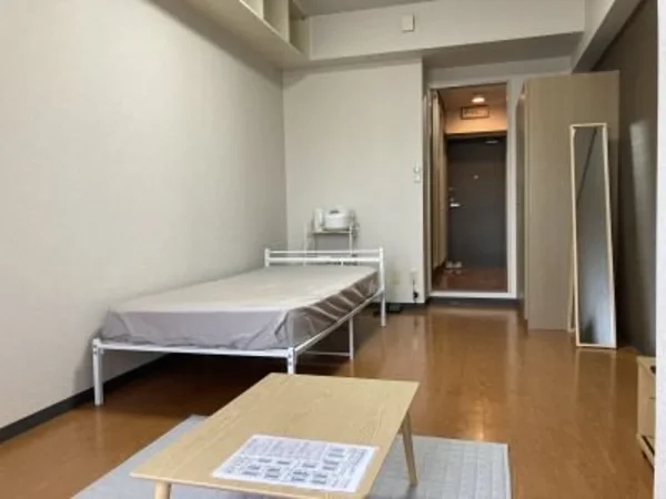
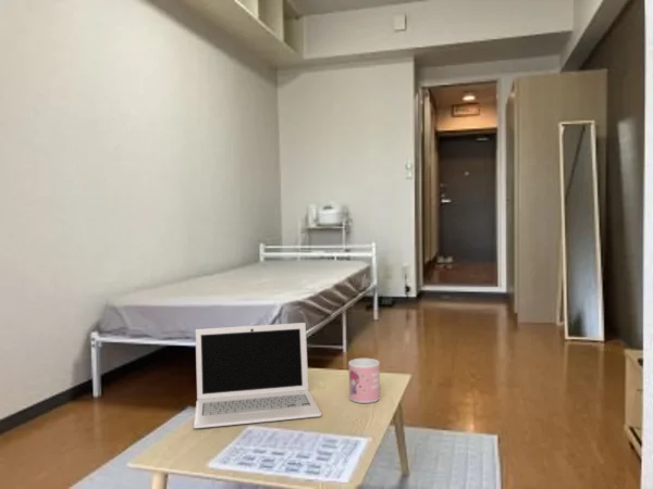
+ laptop [193,322,323,429]
+ mug [347,358,381,404]
